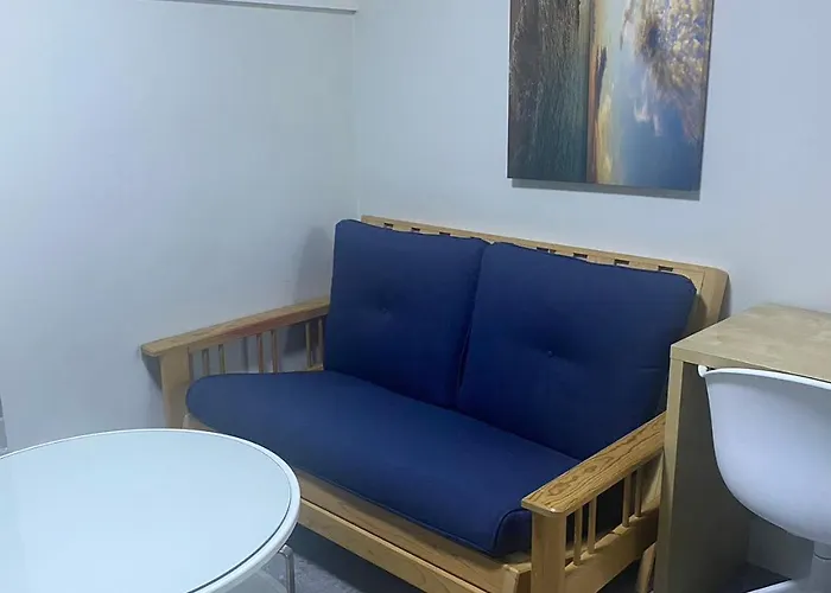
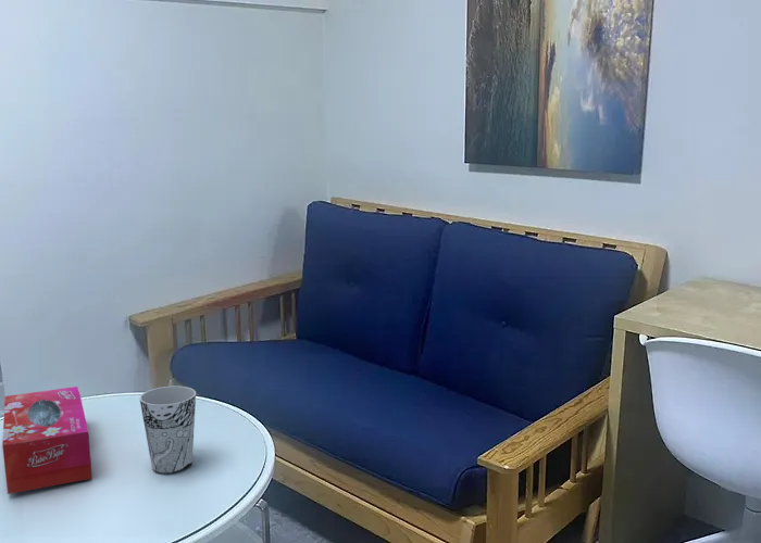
+ cup [138,386,197,475]
+ tissue box [1,386,93,495]
